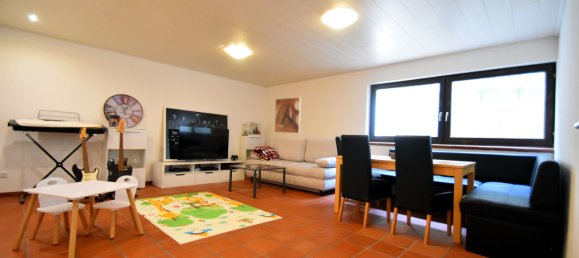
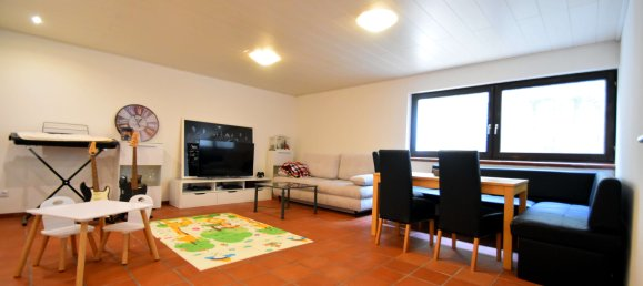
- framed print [274,96,302,134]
